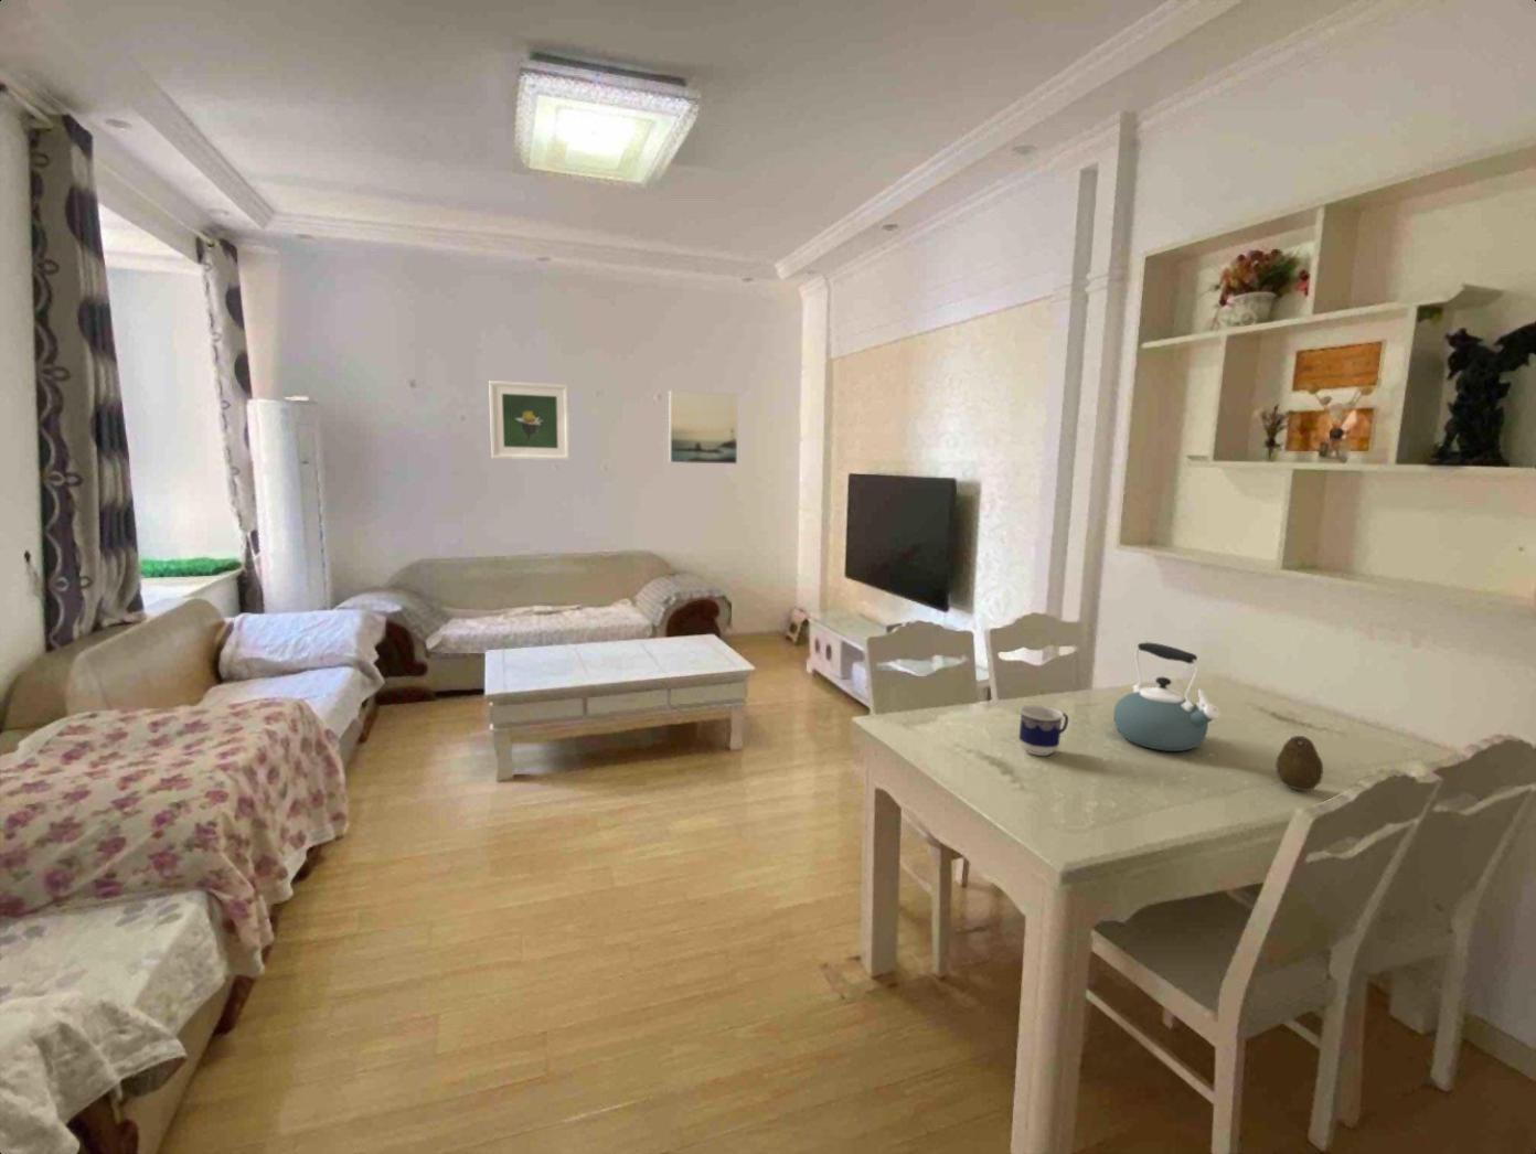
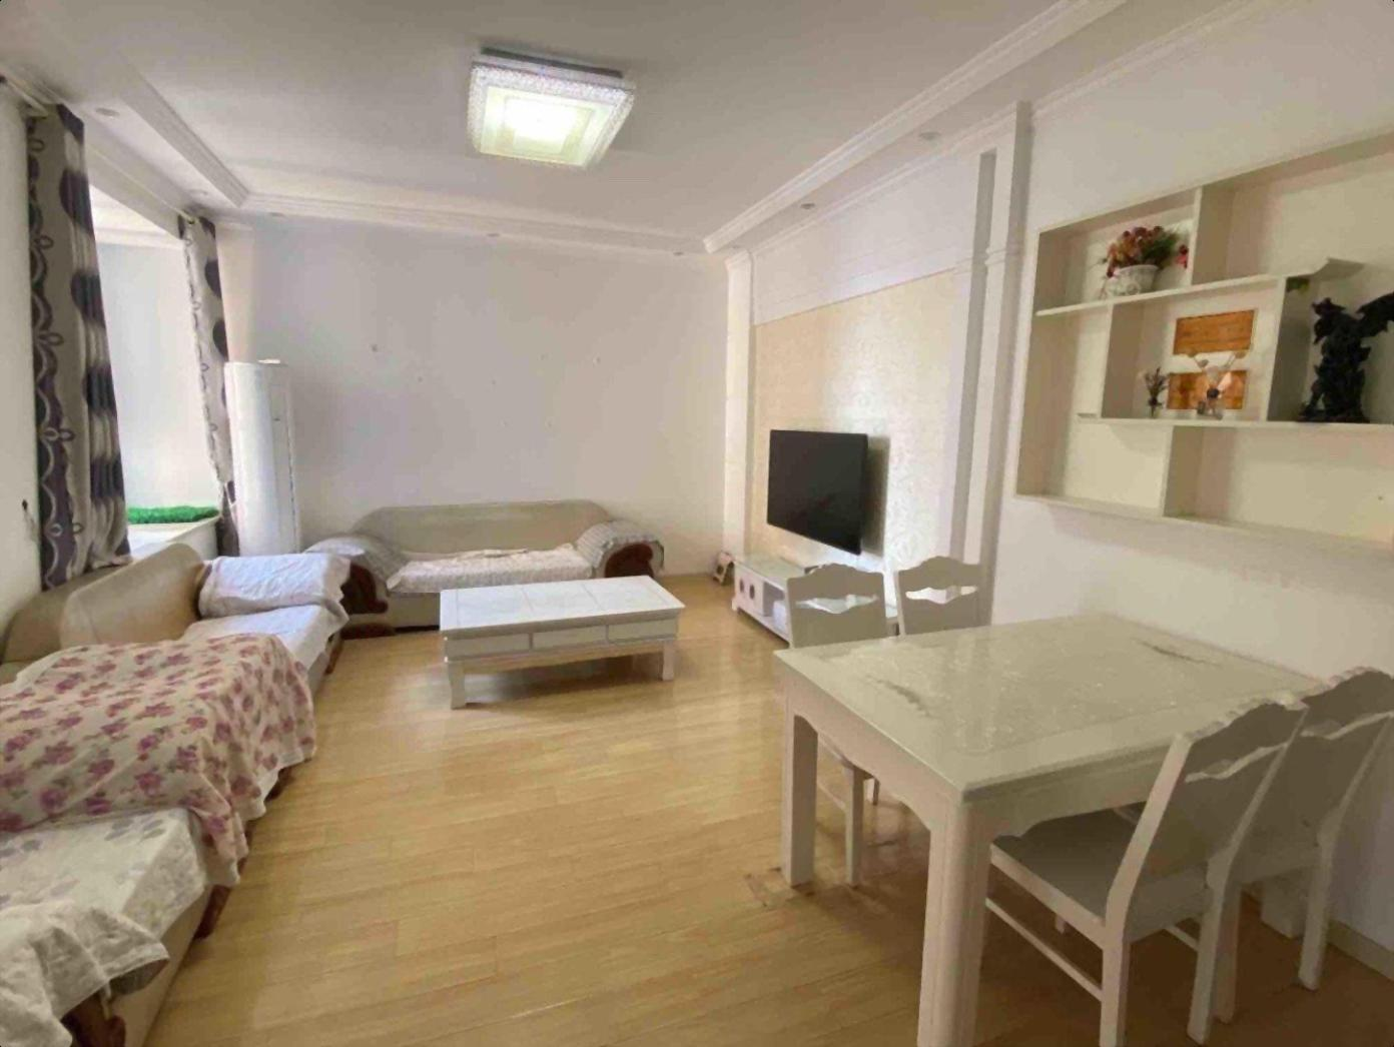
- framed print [668,389,740,464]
- fruit [1274,735,1324,792]
- kettle [1112,641,1222,753]
- cup [1018,704,1069,756]
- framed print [487,379,571,461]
